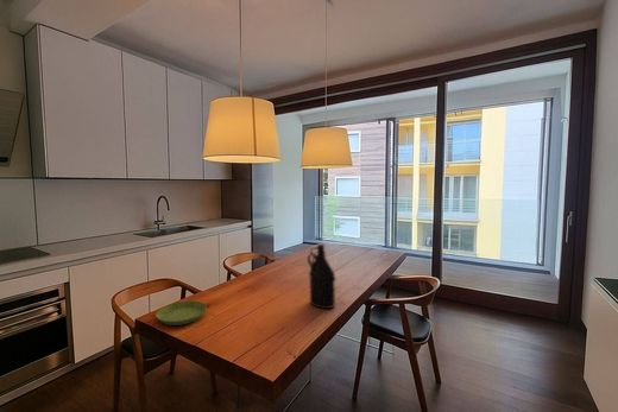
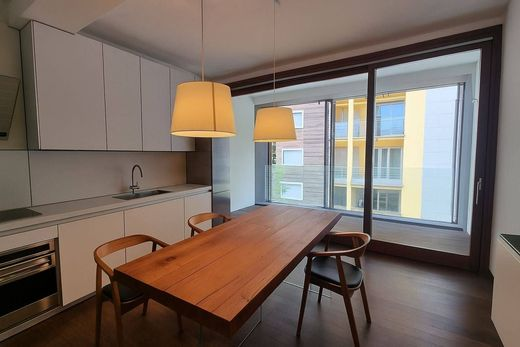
- bottle [307,242,338,310]
- saucer [154,300,208,327]
